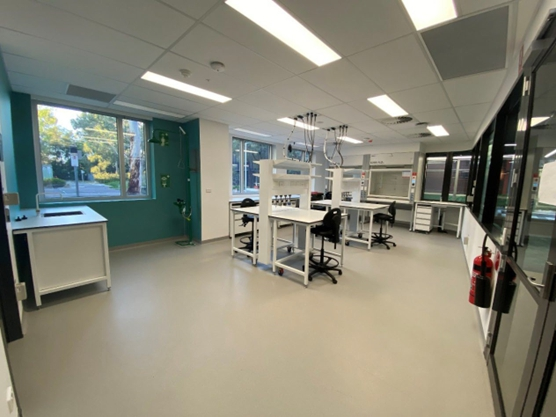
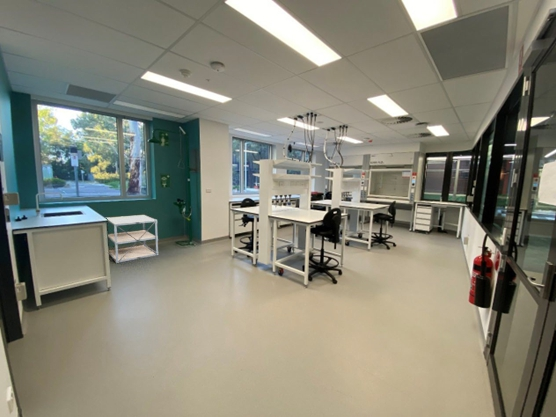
+ shelving unit [105,214,159,264]
